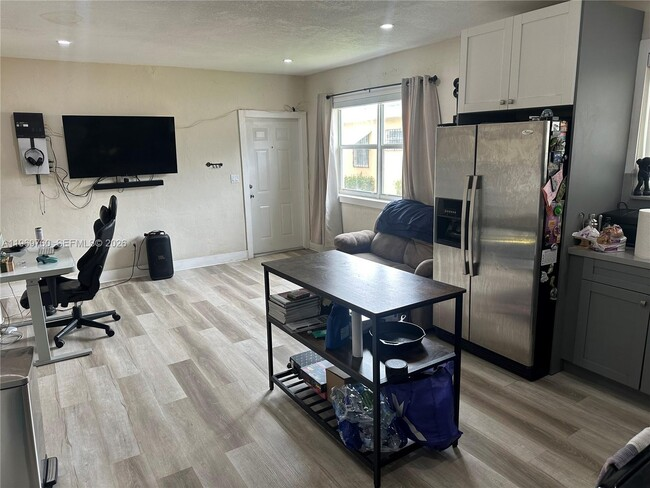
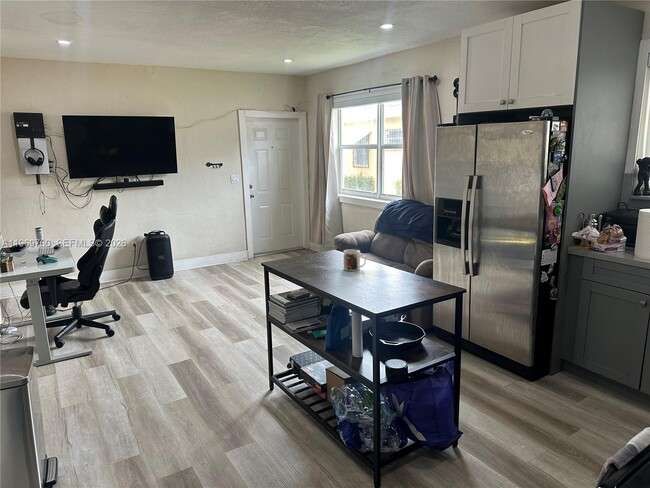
+ mug [343,248,367,272]
